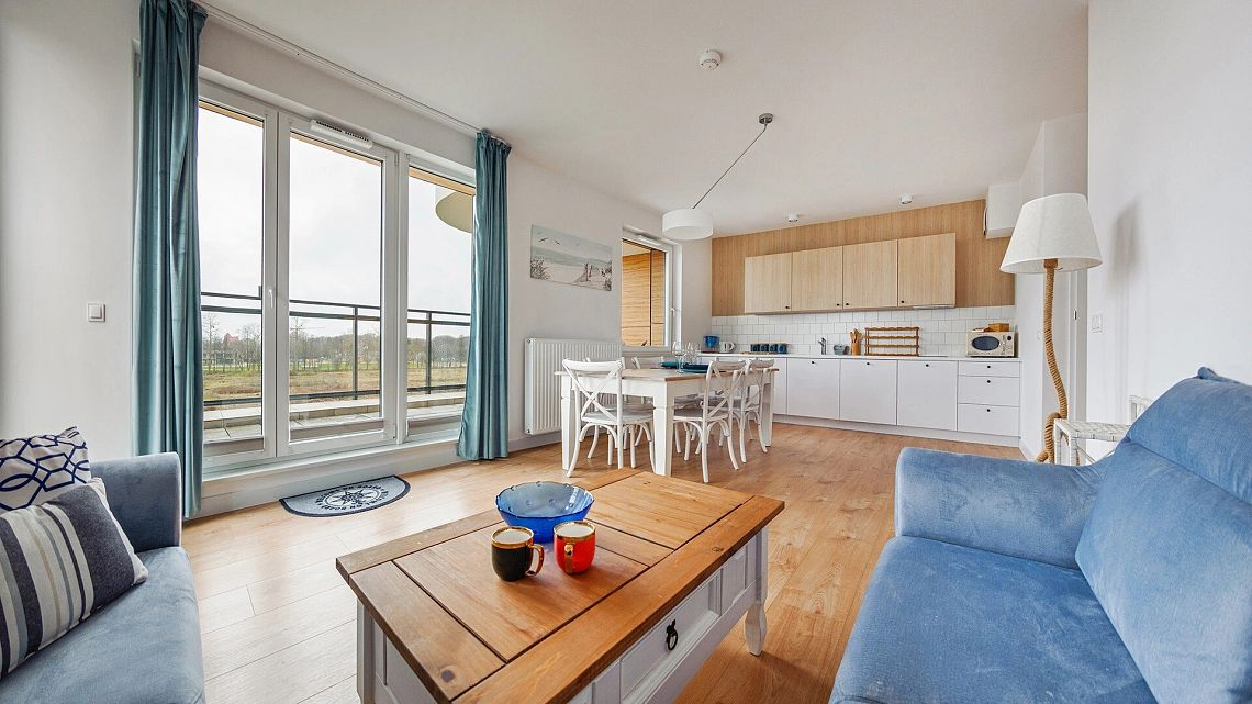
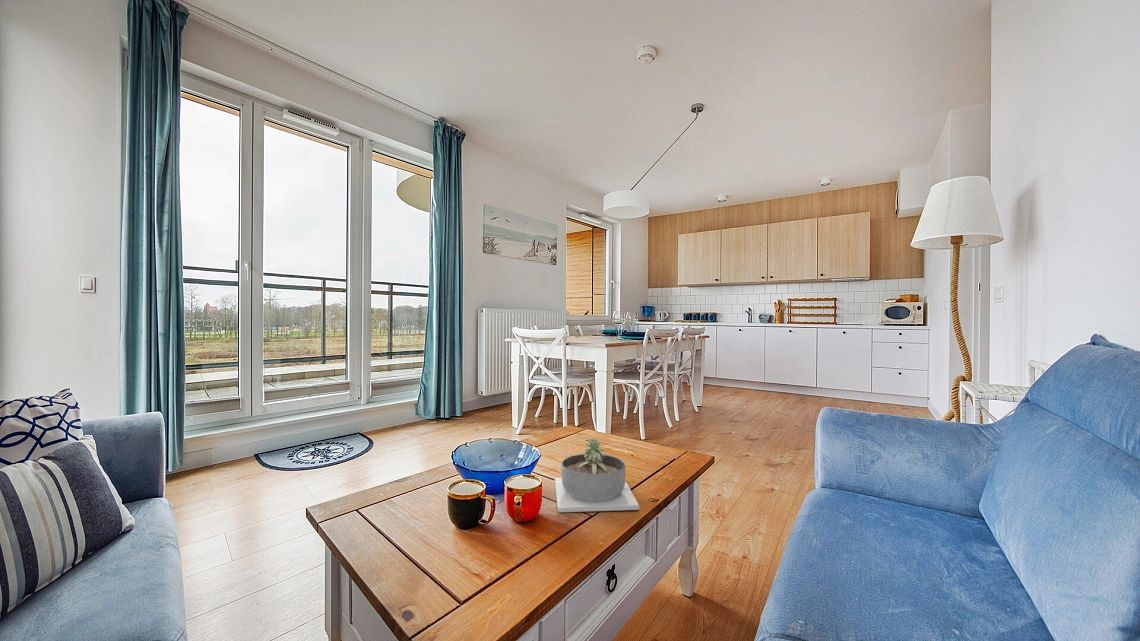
+ succulent planter [554,437,640,513]
